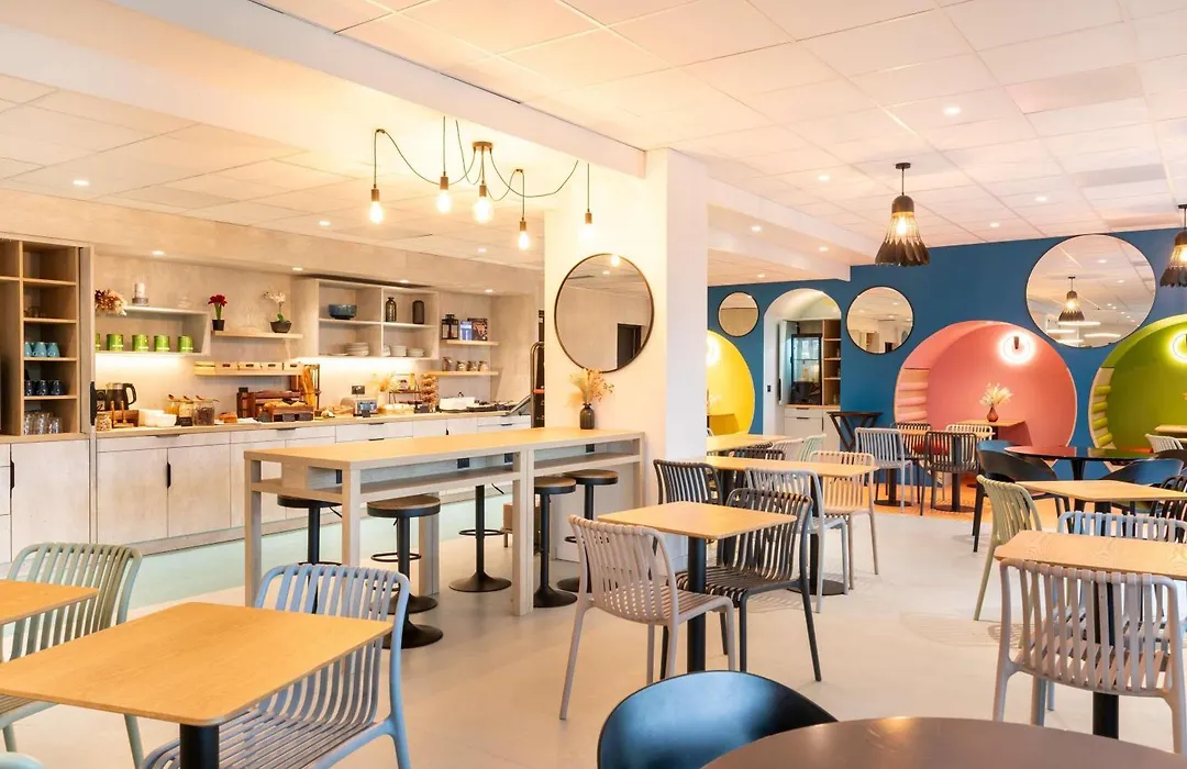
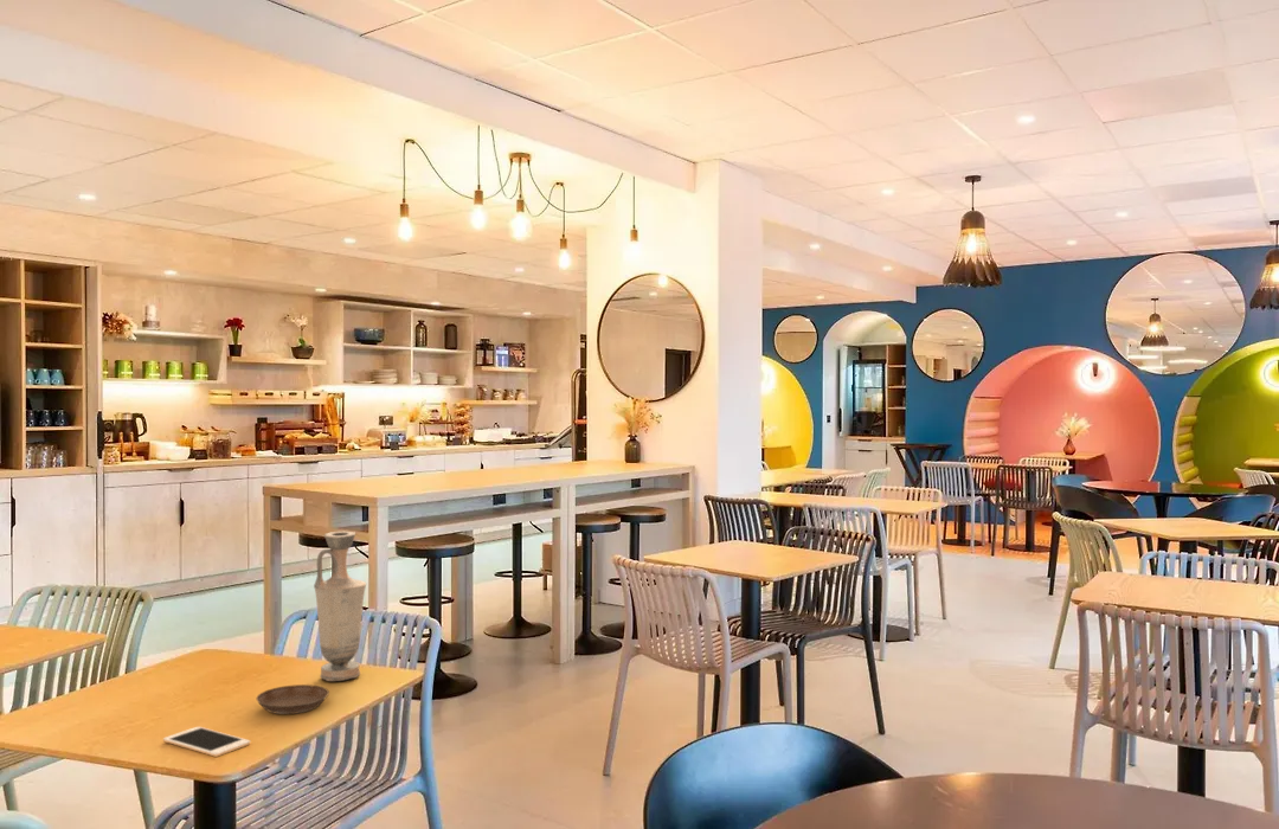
+ vase [313,531,367,682]
+ saucer [256,683,330,715]
+ cell phone [162,726,251,758]
